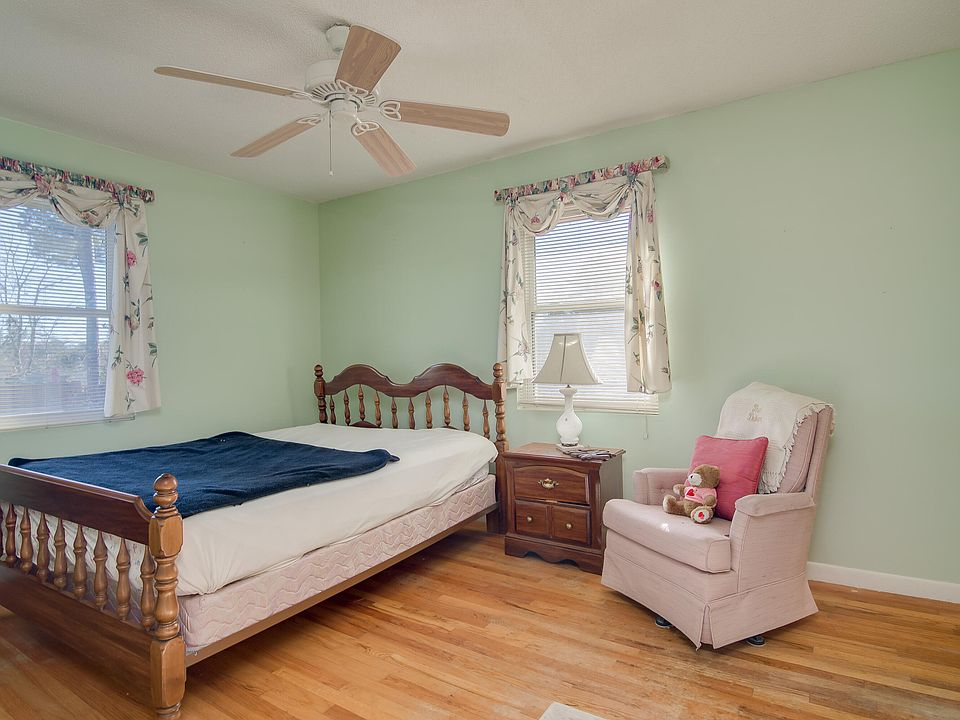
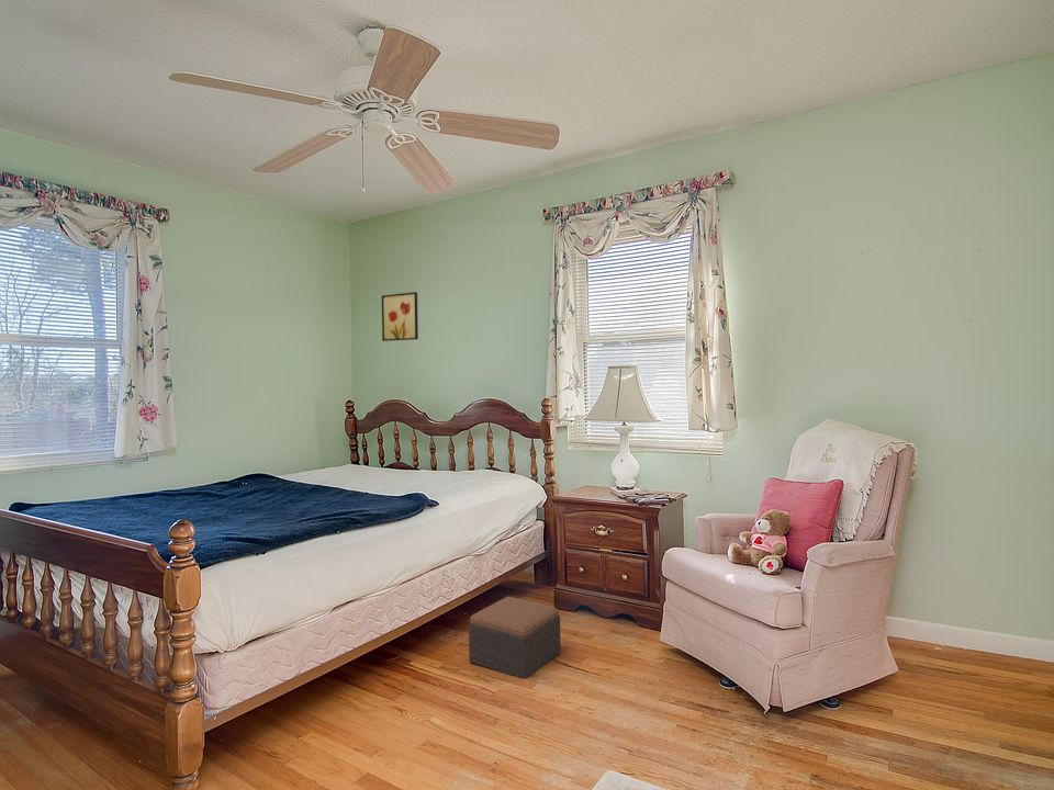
+ footstool [468,596,561,679]
+ wall art [381,291,419,342]
